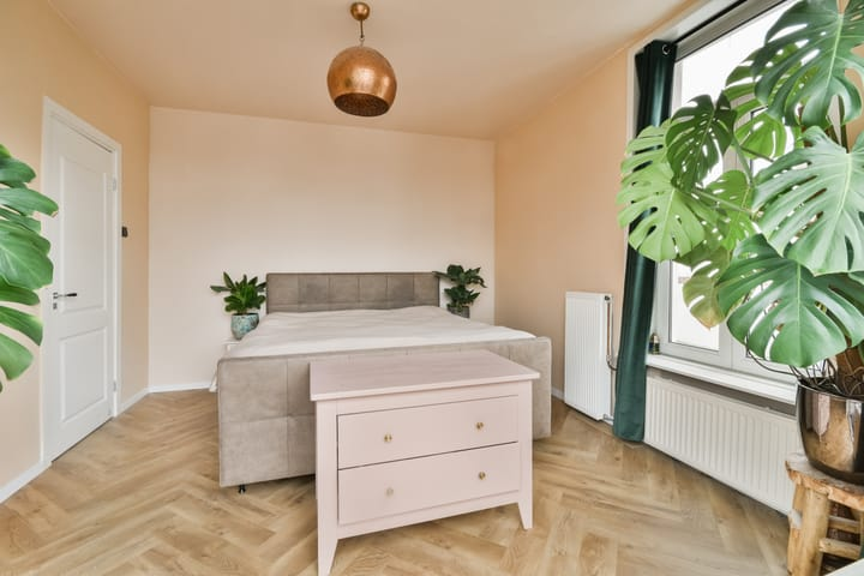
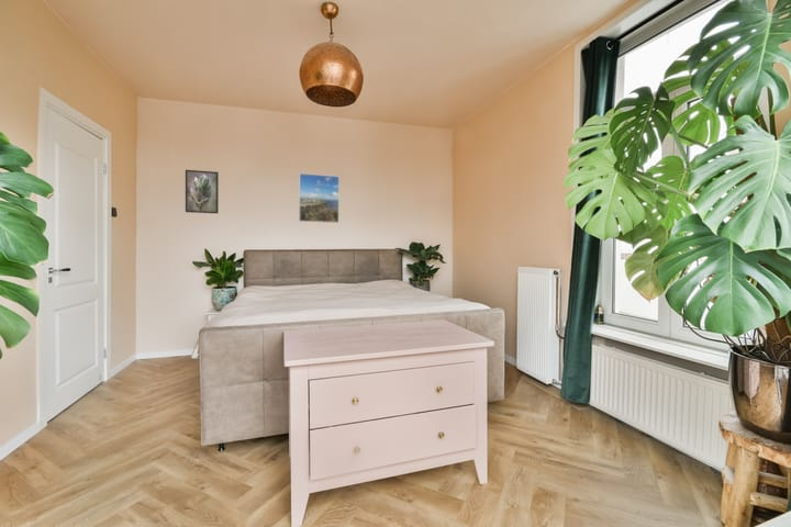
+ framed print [185,169,220,214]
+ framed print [298,172,341,224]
